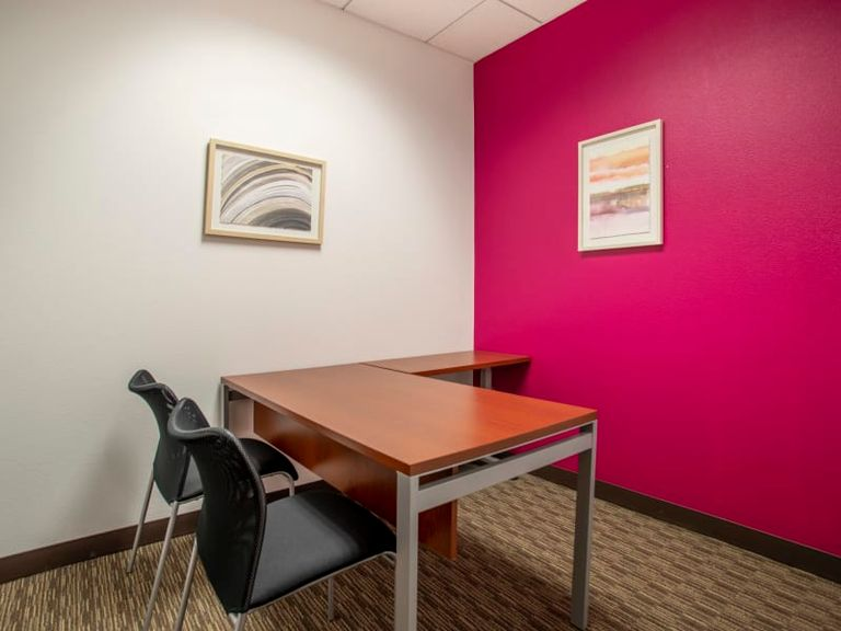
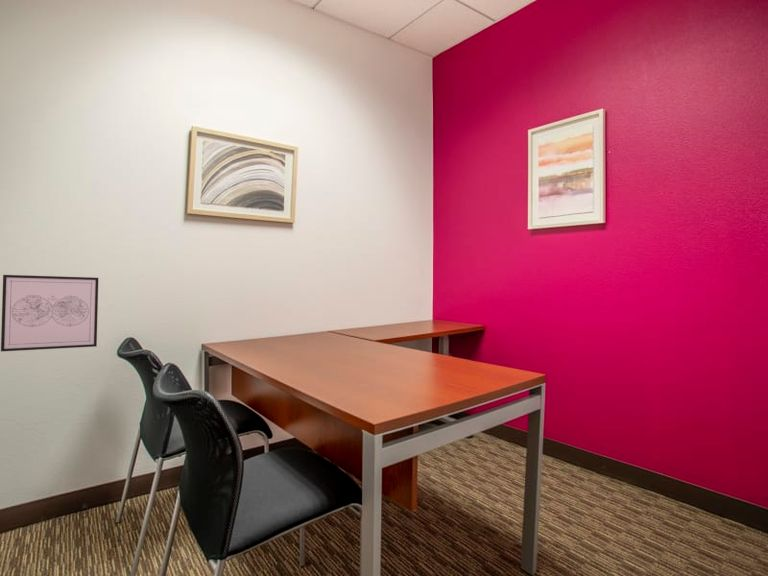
+ wall art [0,274,99,352]
